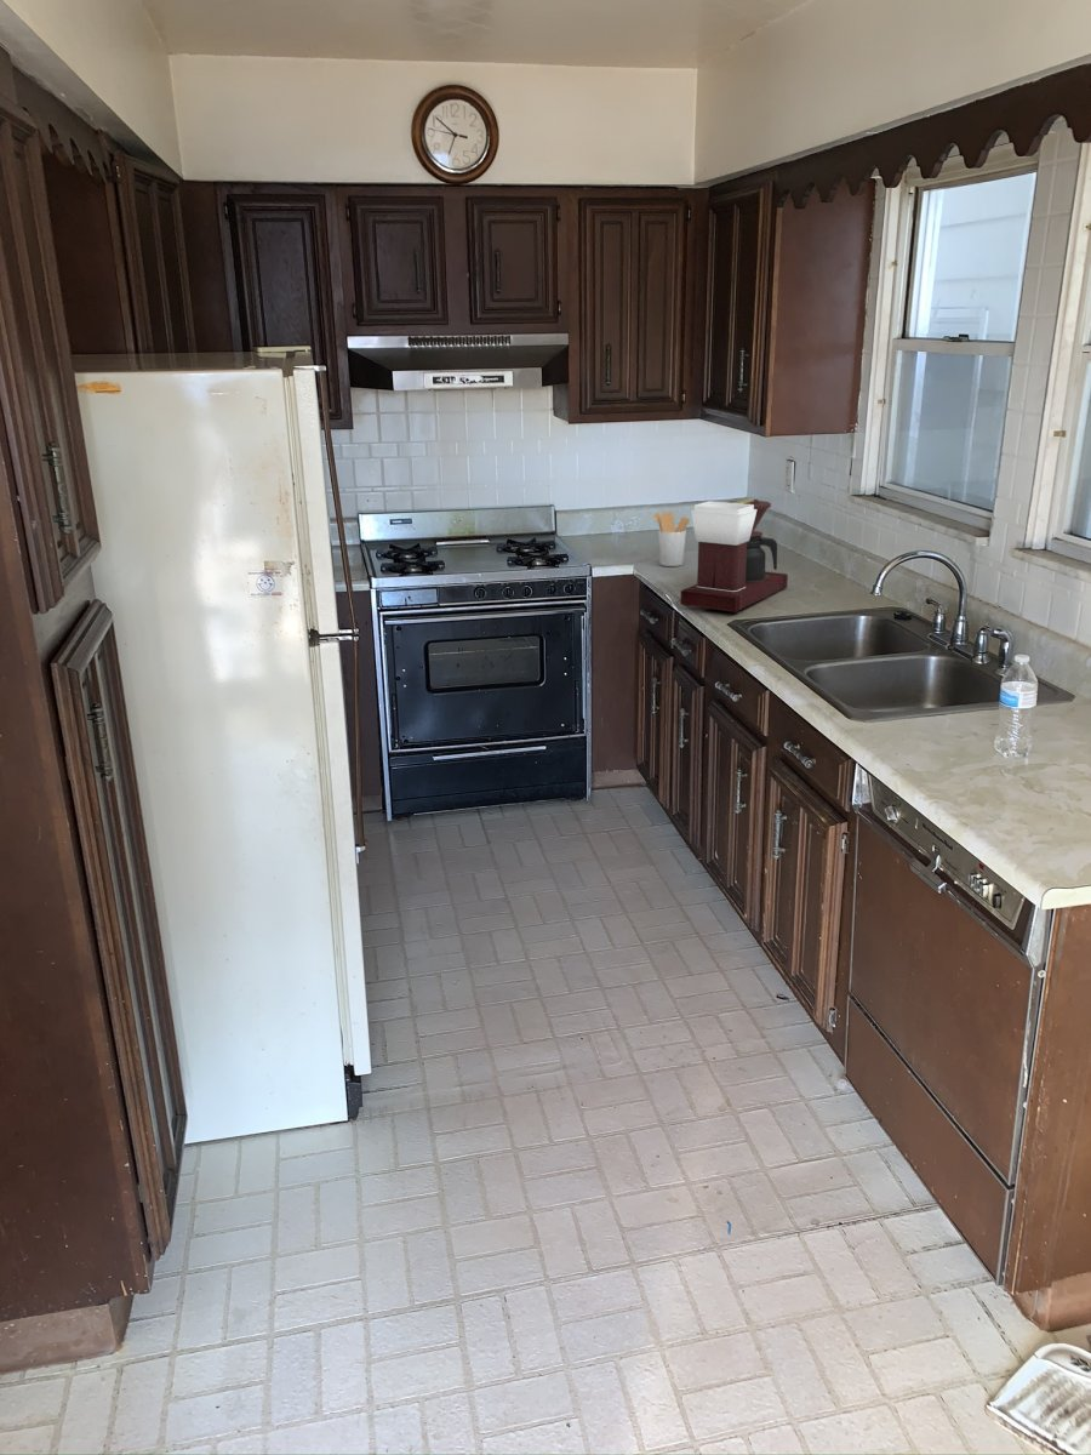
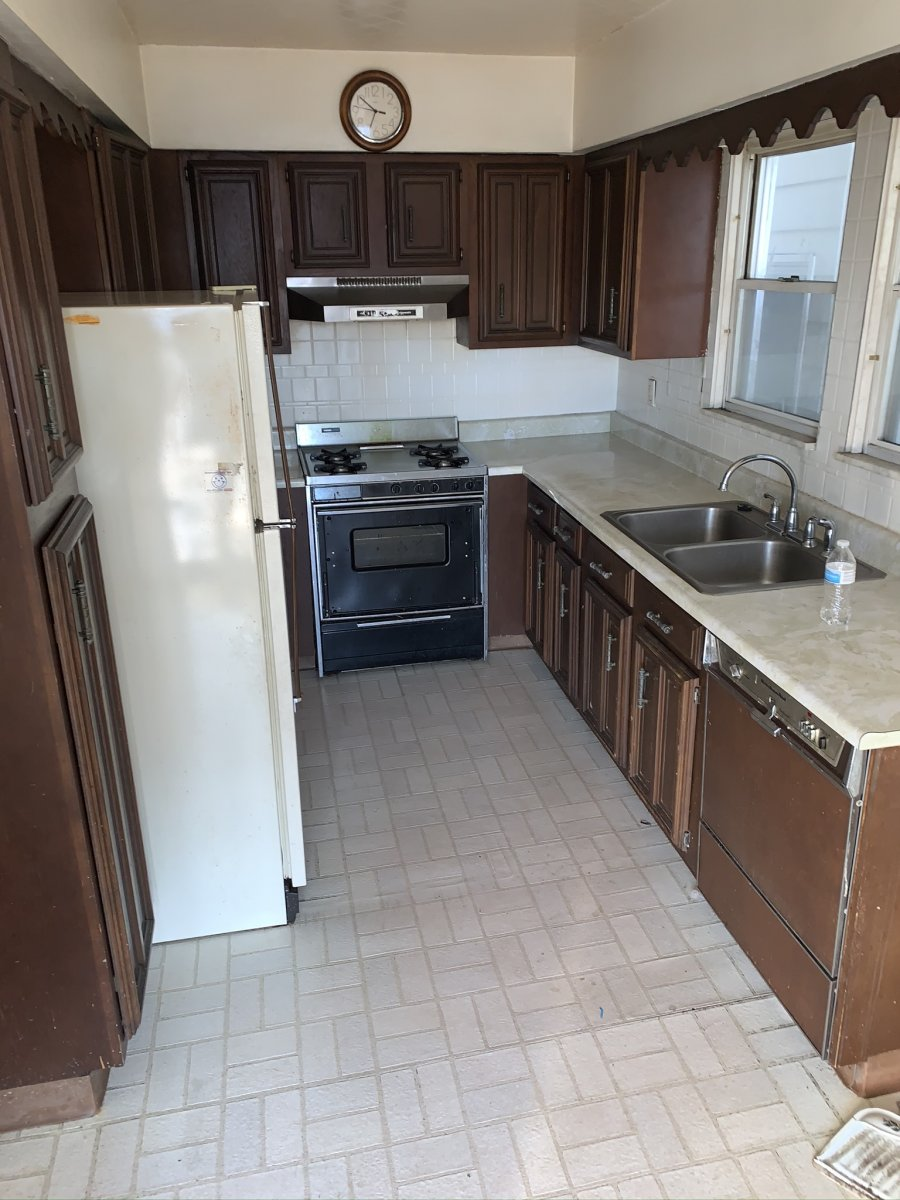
- utensil holder [652,510,691,567]
- coffee maker [679,497,789,614]
